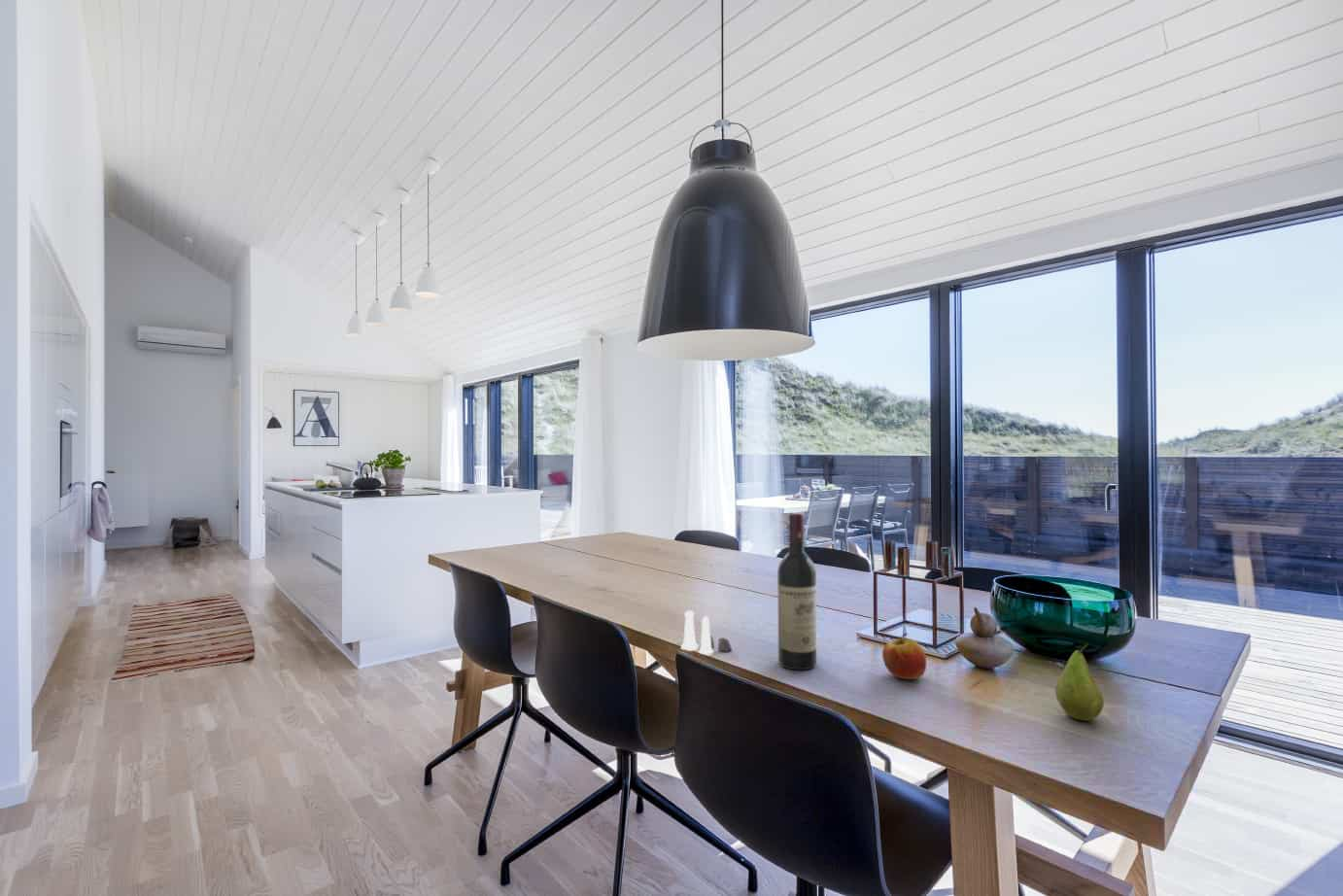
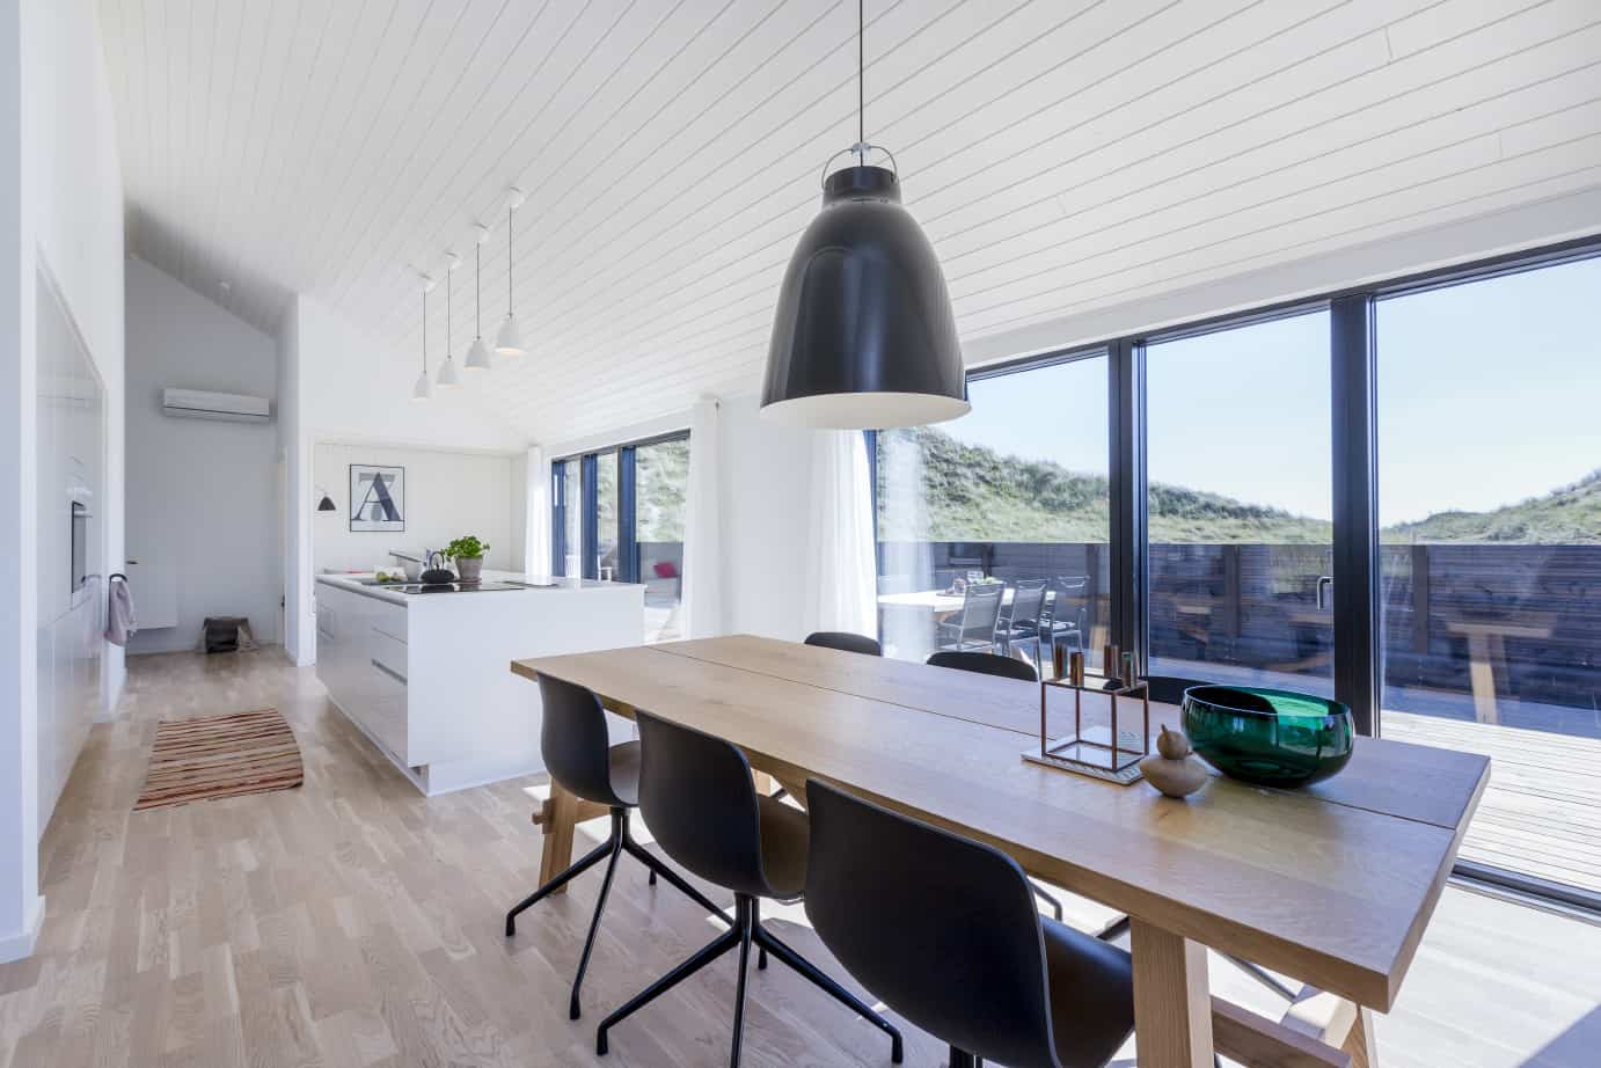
- apple [881,632,927,680]
- wine bottle [776,512,817,671]
- salt and pepper shaker set [680,609,733,656]
- fruit [1054,641,1105,722]
